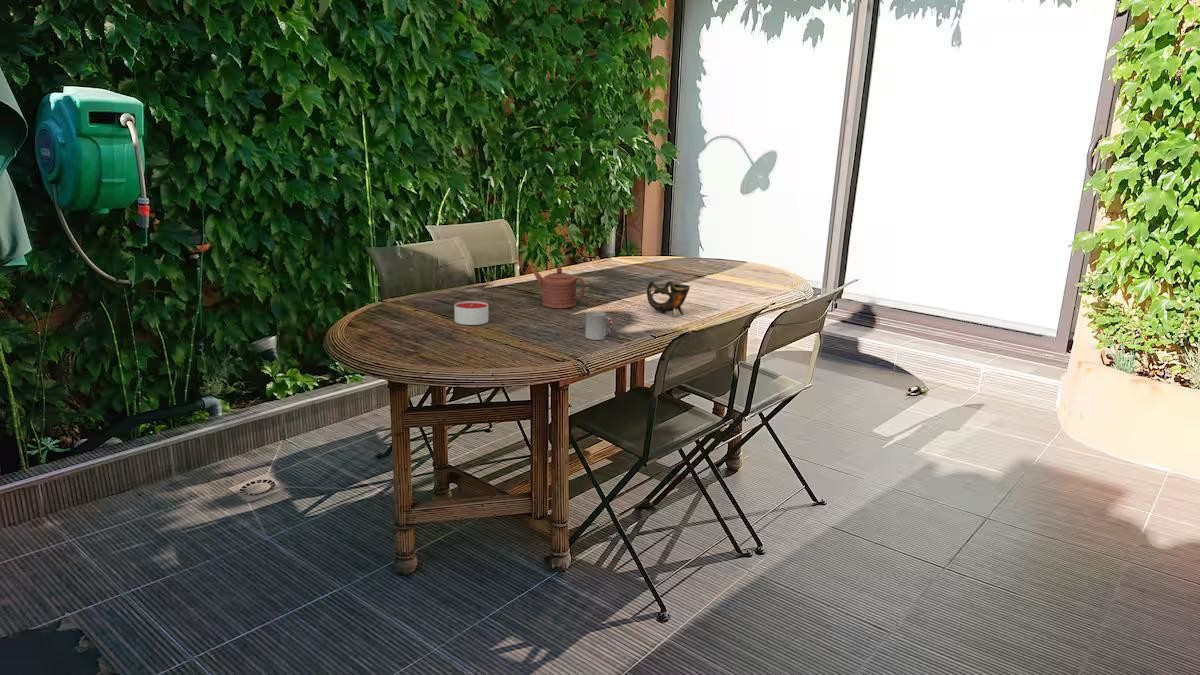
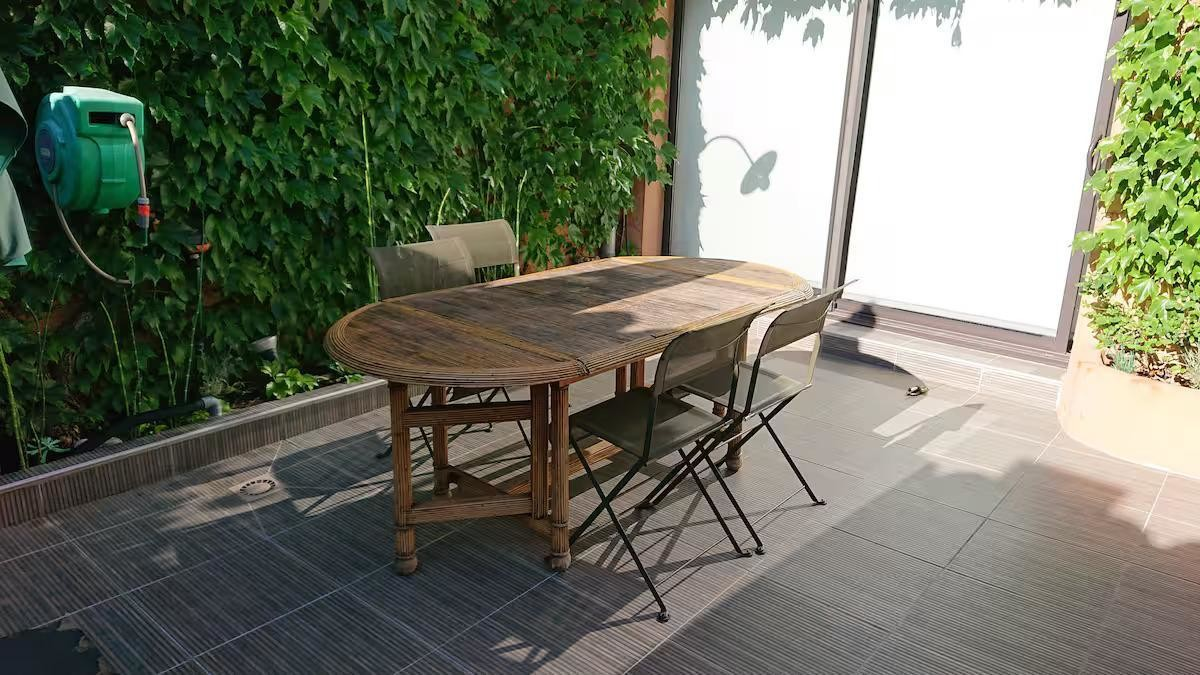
- candle [453,300,489,326]
- teapot [533,266,586,309]
- cup [584,311,615,341]
- cup [646,280,691,317]
